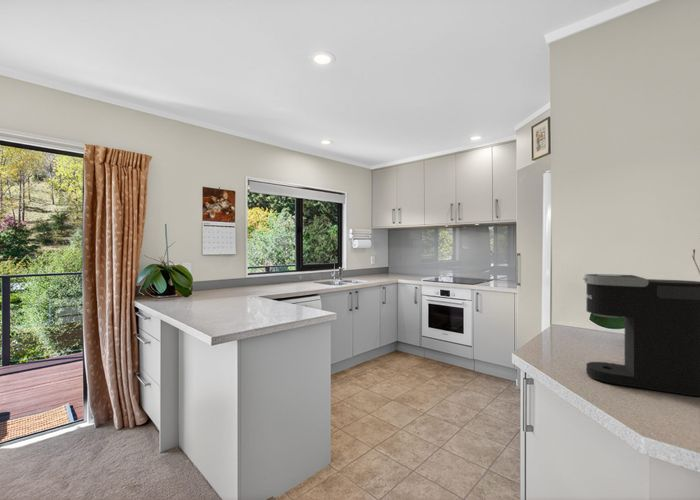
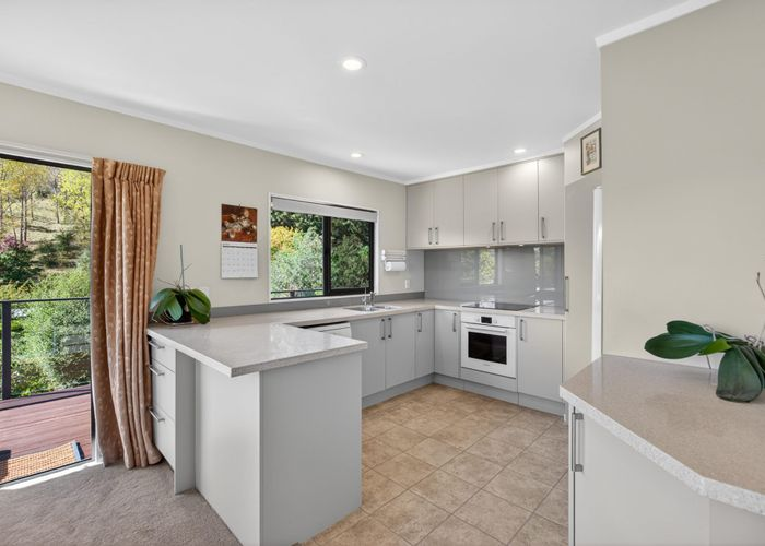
- coffee maker [582,273,700,397]
